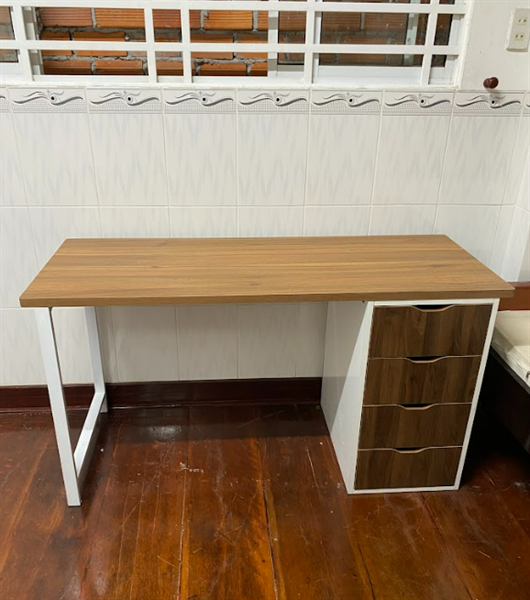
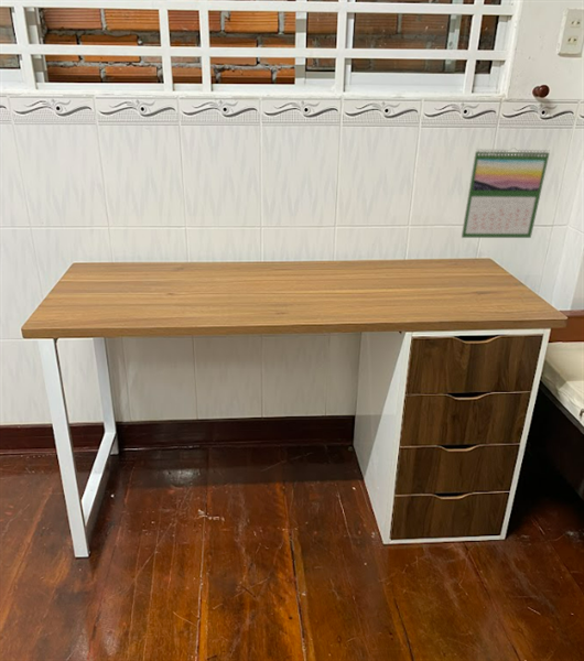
+ calendar [461,147,551,239]
